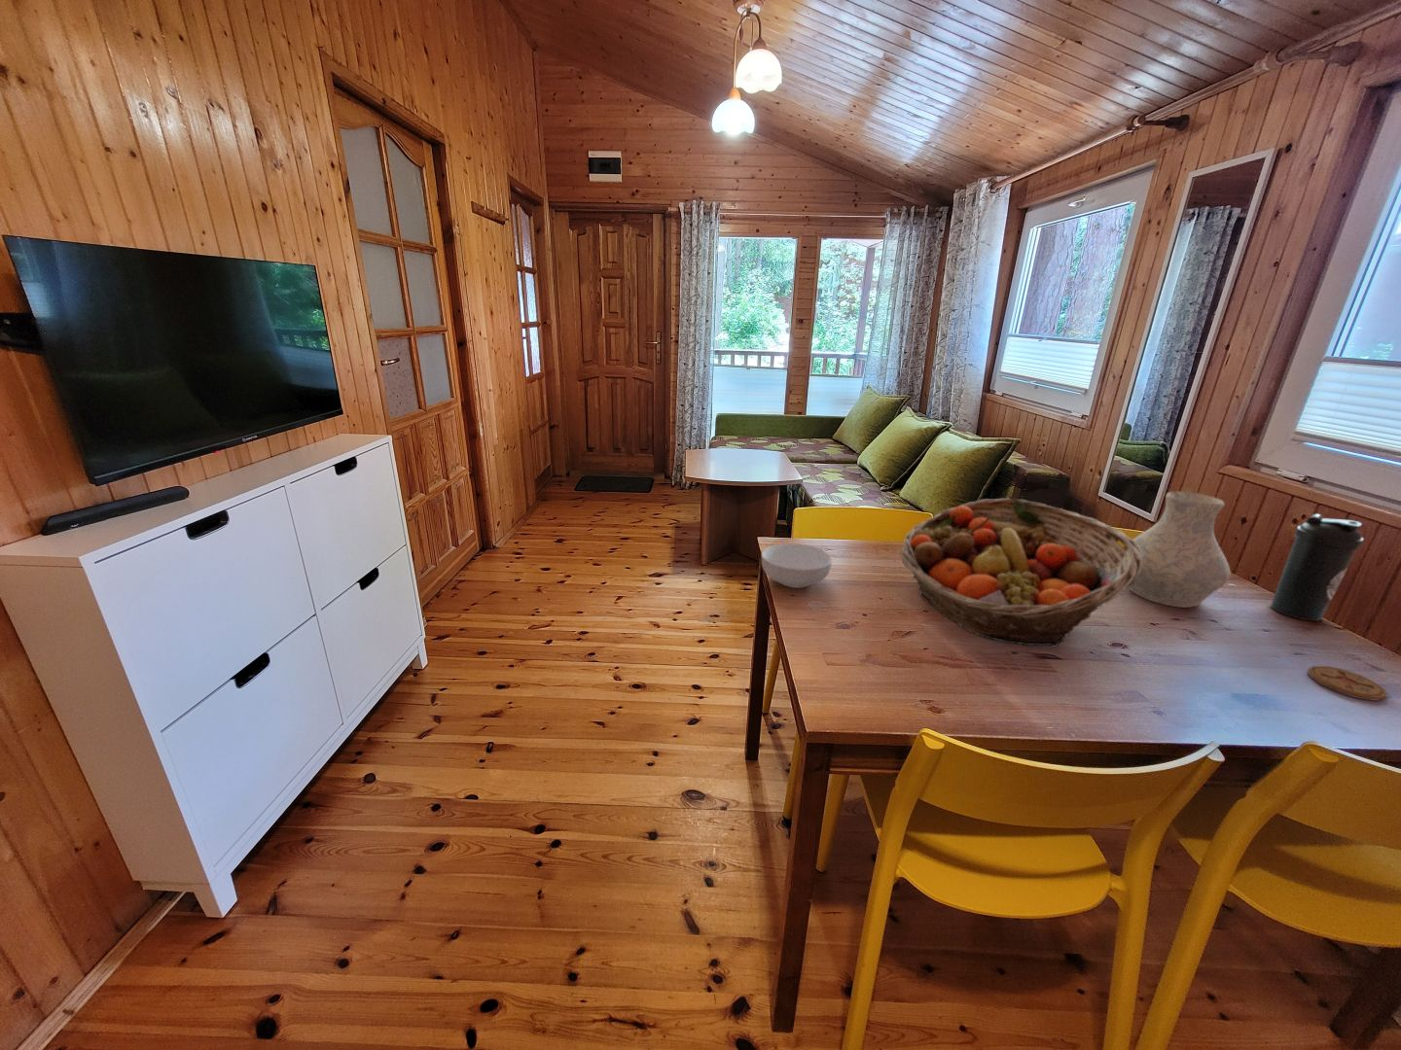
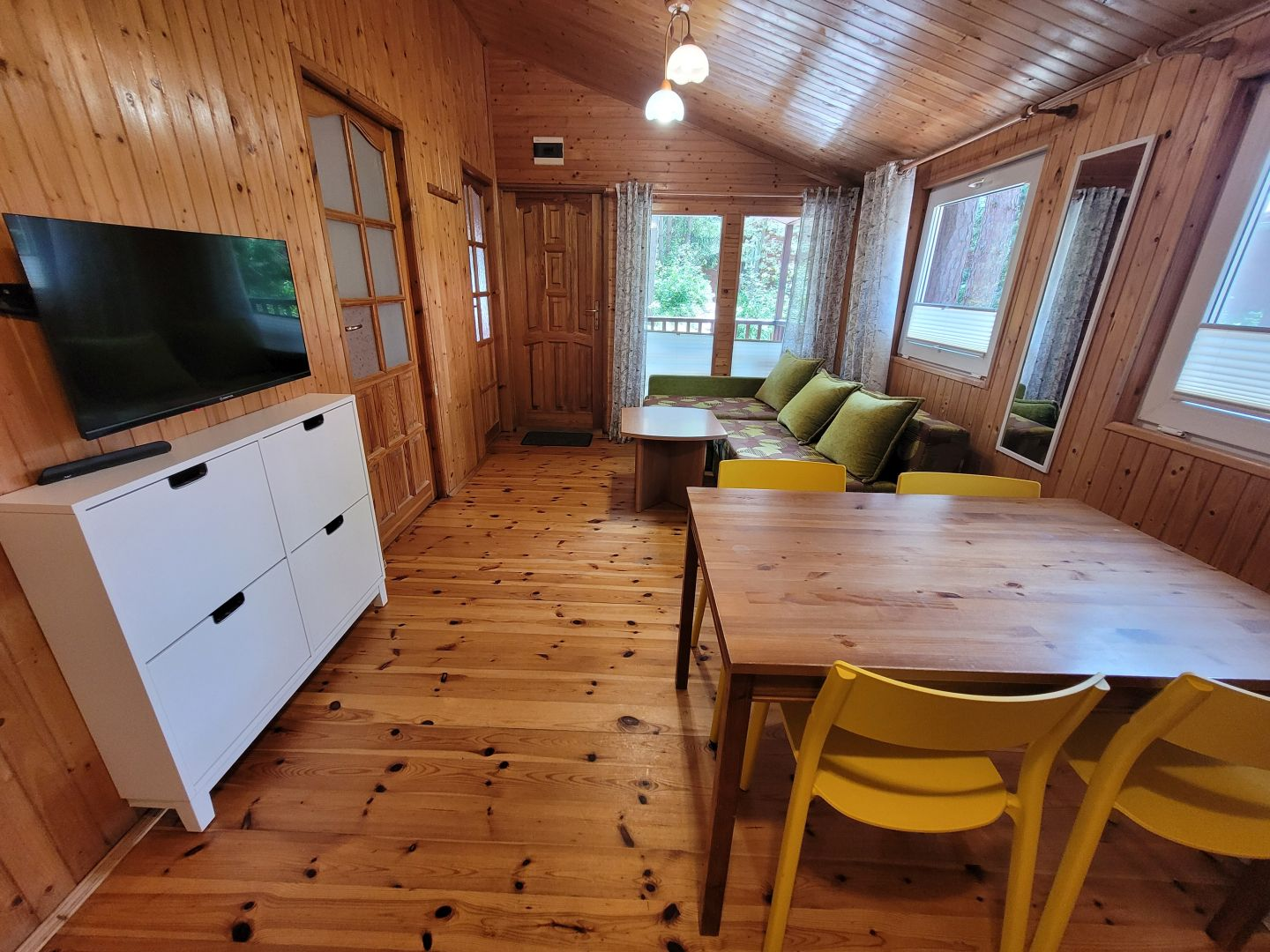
- fruit basket [899,496,1143,647]
- vase [1127,490,1232,609]
- cereal bowl [761,543,833,589]
- coaster [1306,665,1389,701]
- water bottle [1270,513,1365,622]
